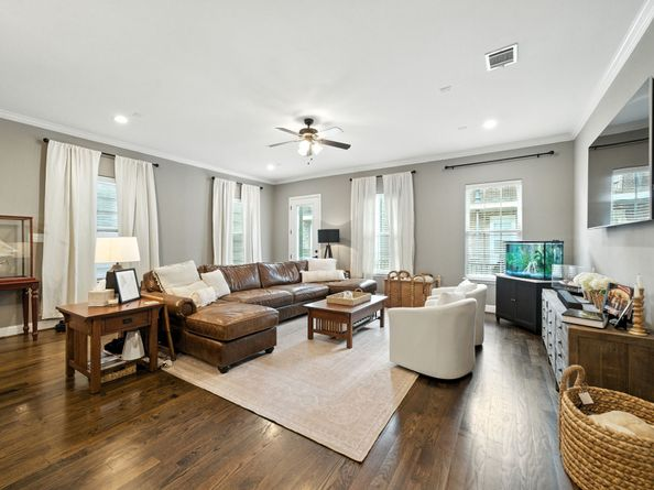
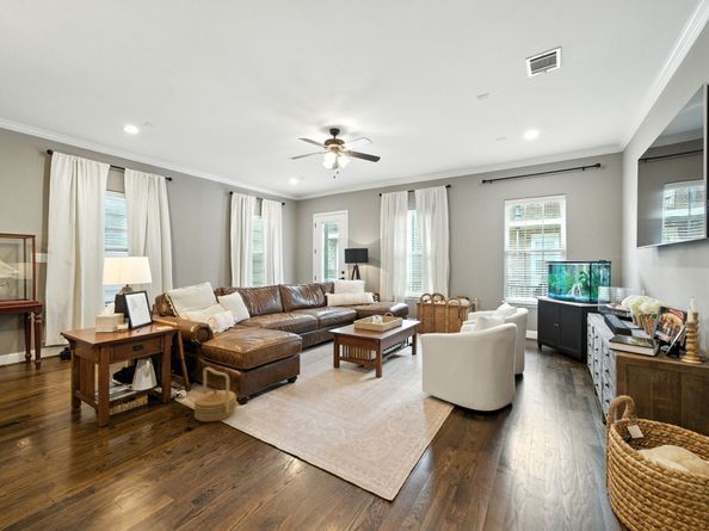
+ basket [192,366,238,422]
